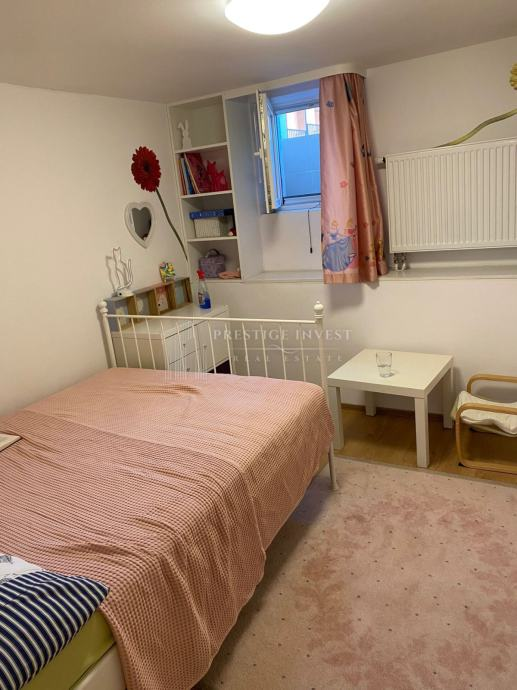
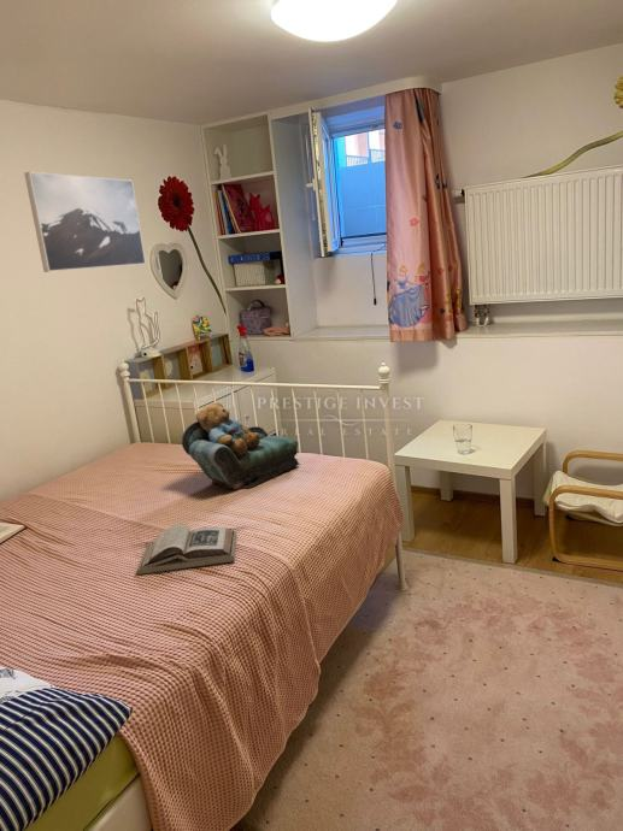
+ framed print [23,171,147,273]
+ book [136,523,237,576]
+ teddy bear [181,401,301,490]
